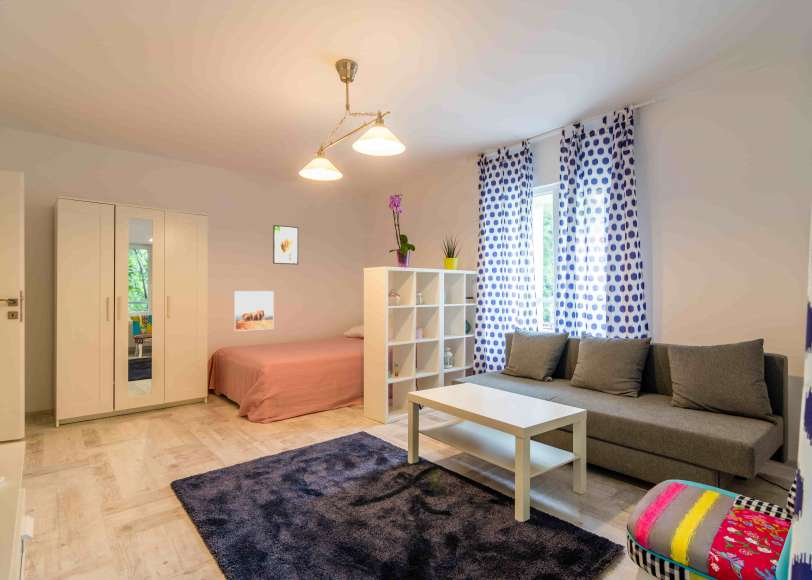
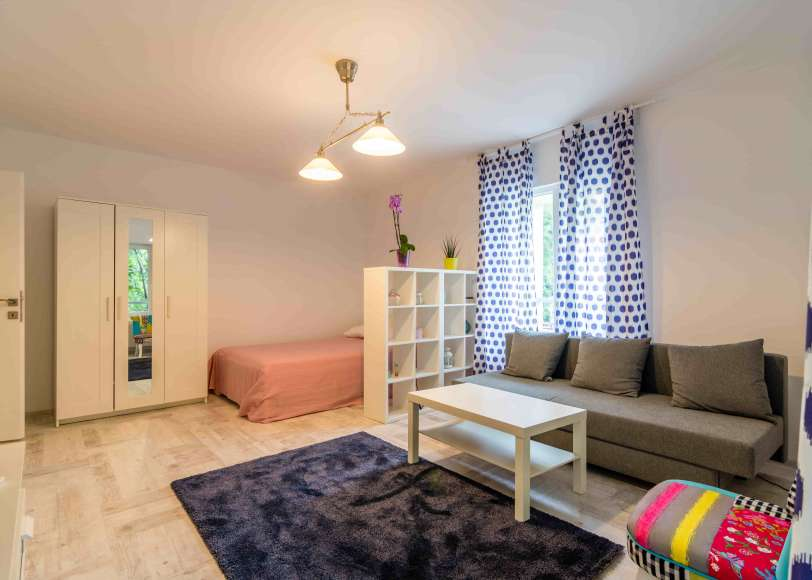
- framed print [272,224,299,266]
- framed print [233,290,275,332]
